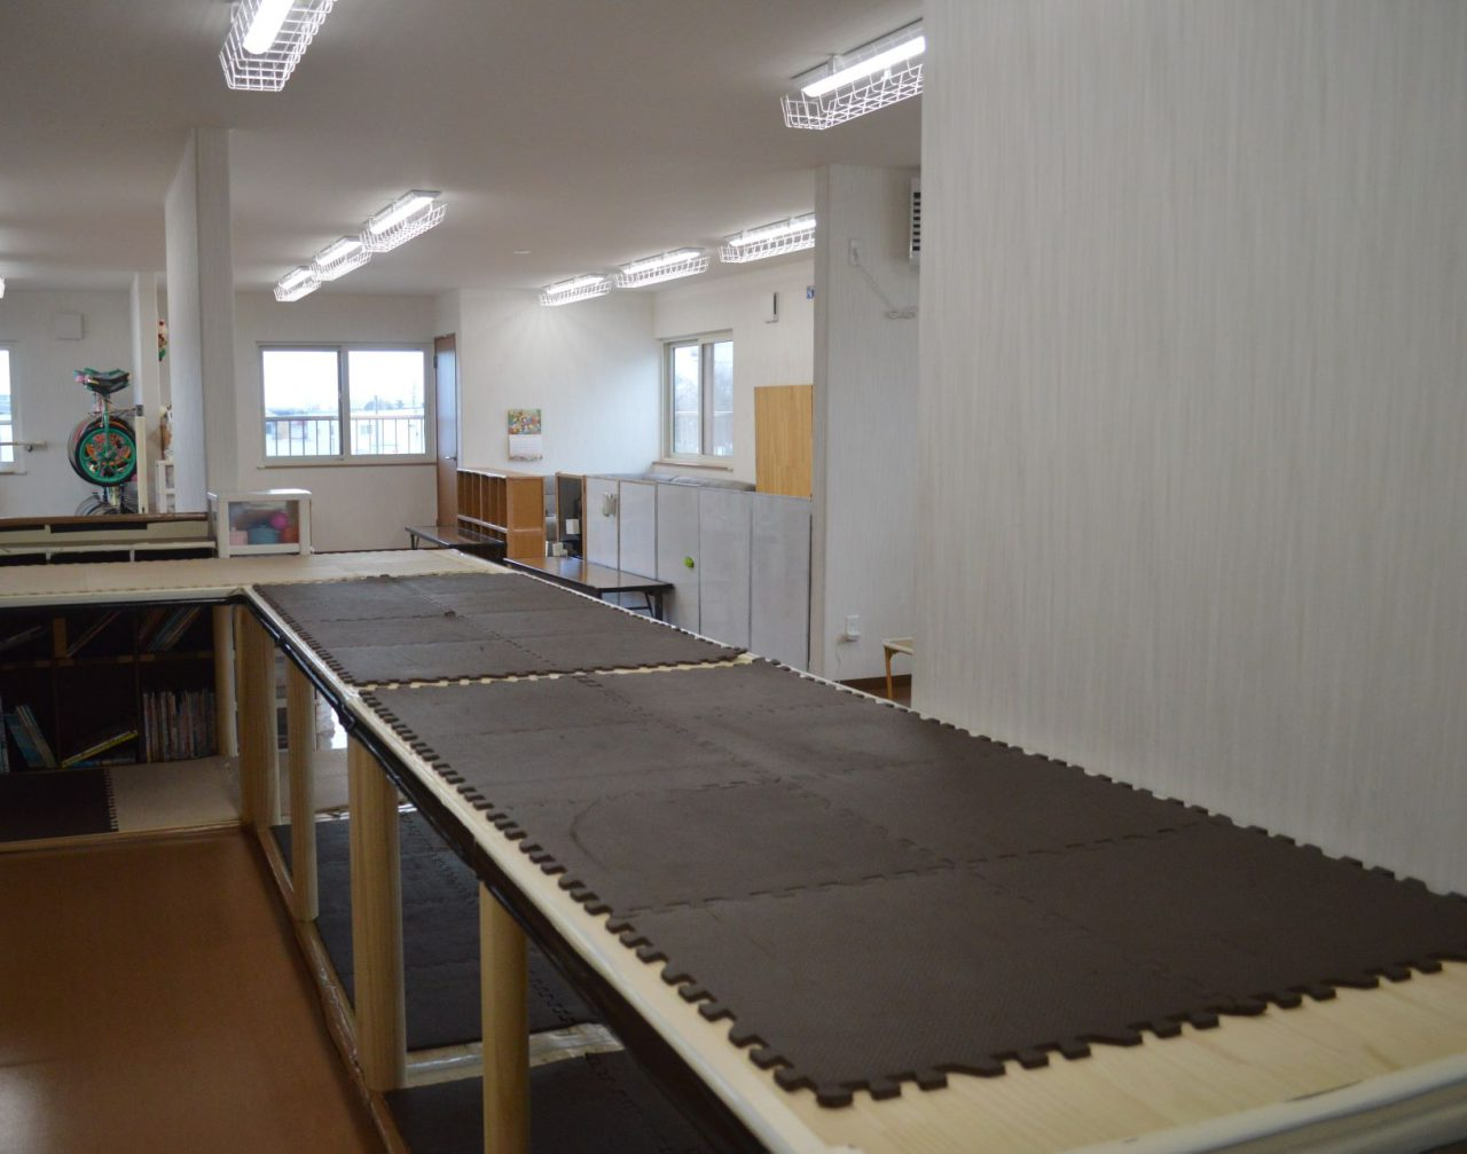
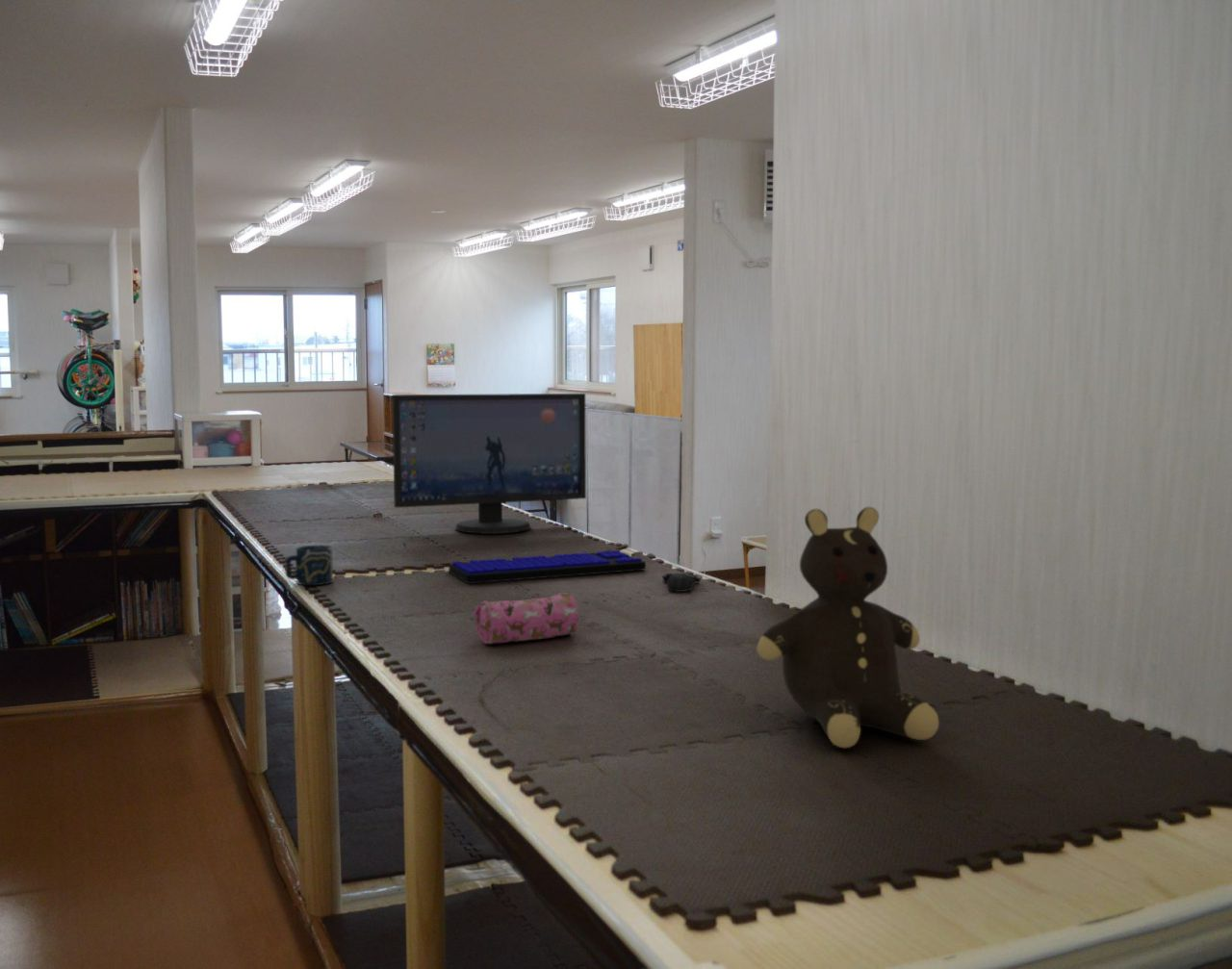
+ keyboard [448,549,647,584]
+ computer mouse [661,573,702,593]
+ computer monitor [391,393,587,534]
+ cup [284,545,334,586]
+ teddy bear [757,506,940,749]
+ pencil case [472,592,580,645]
